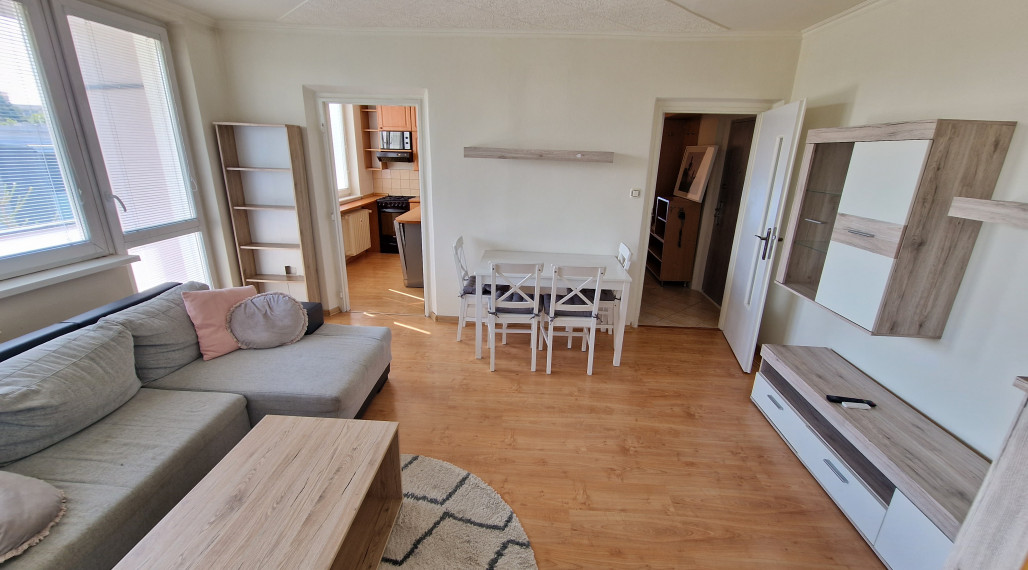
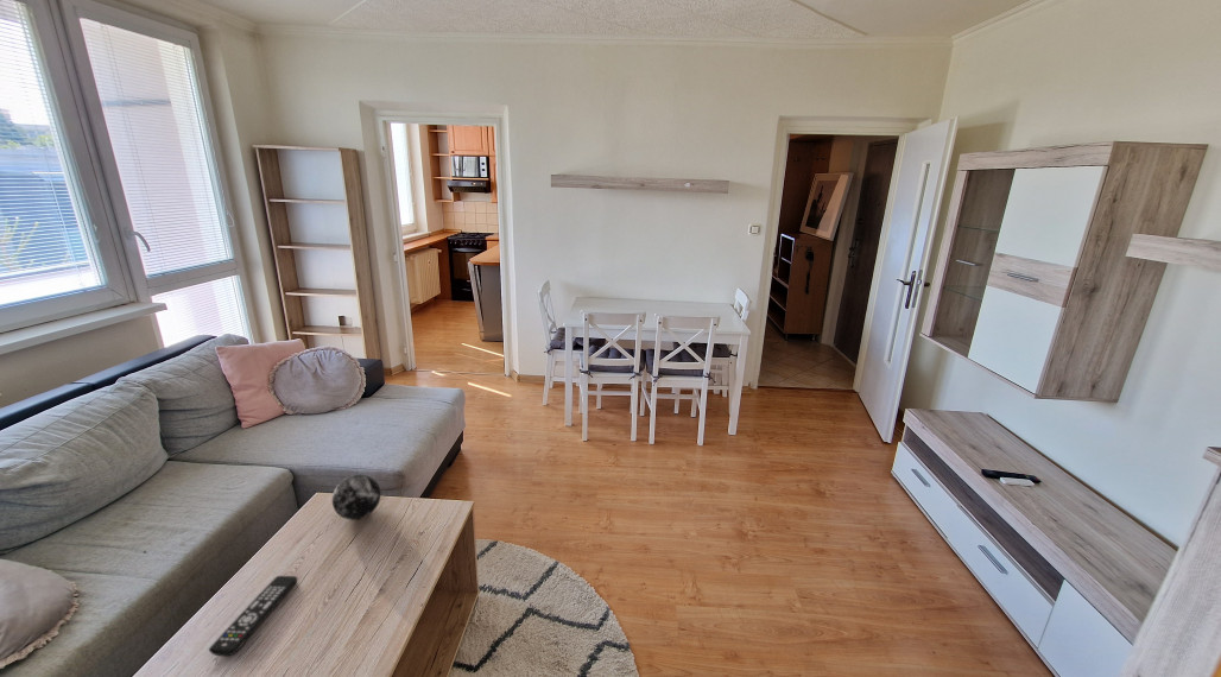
+ decorative orb [331,474,382,521]
+ remote control [208,575,298,657]
